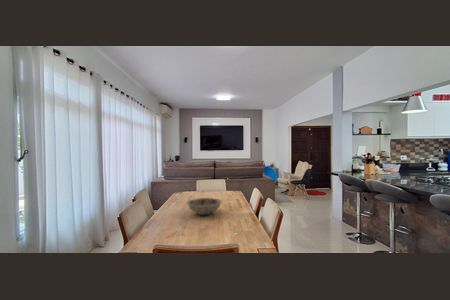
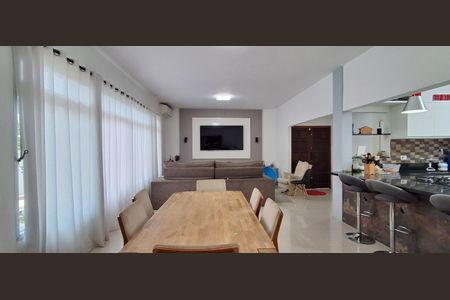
- bowl [186,197,223,216]
